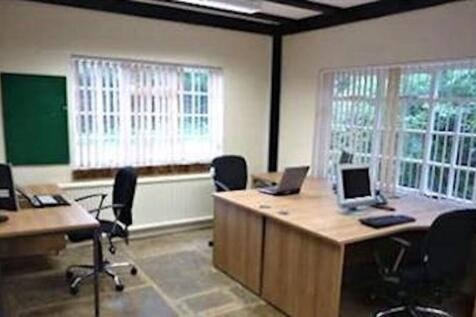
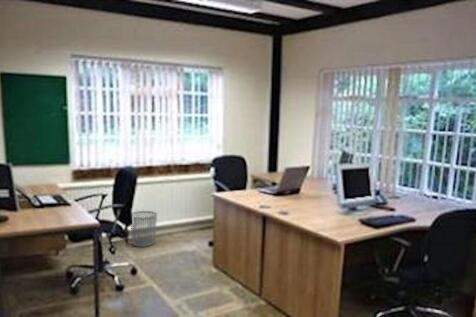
+ waste bin [130,210,158,248]
